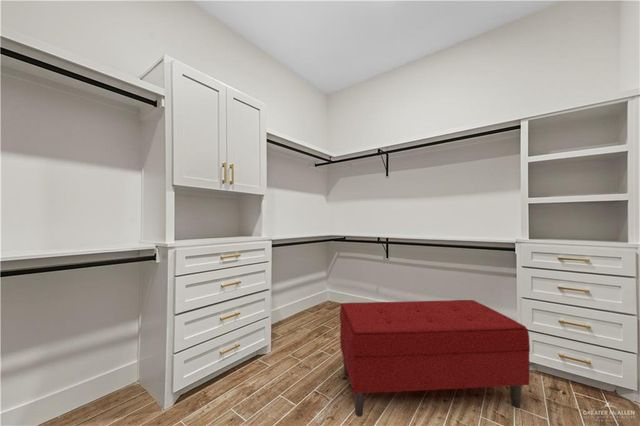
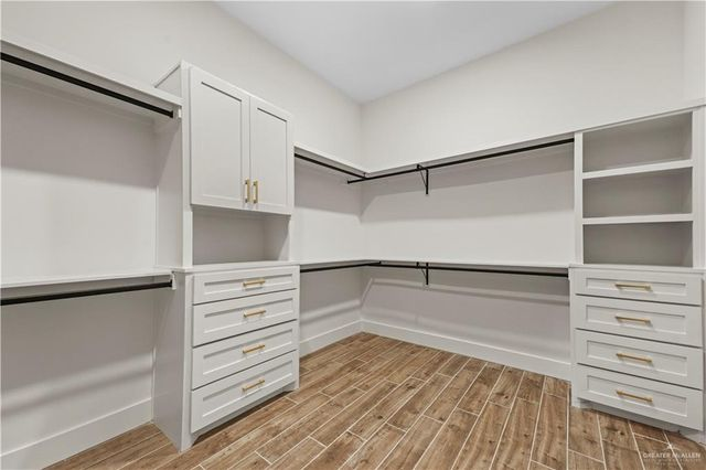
- bench [339,299,531,418]
